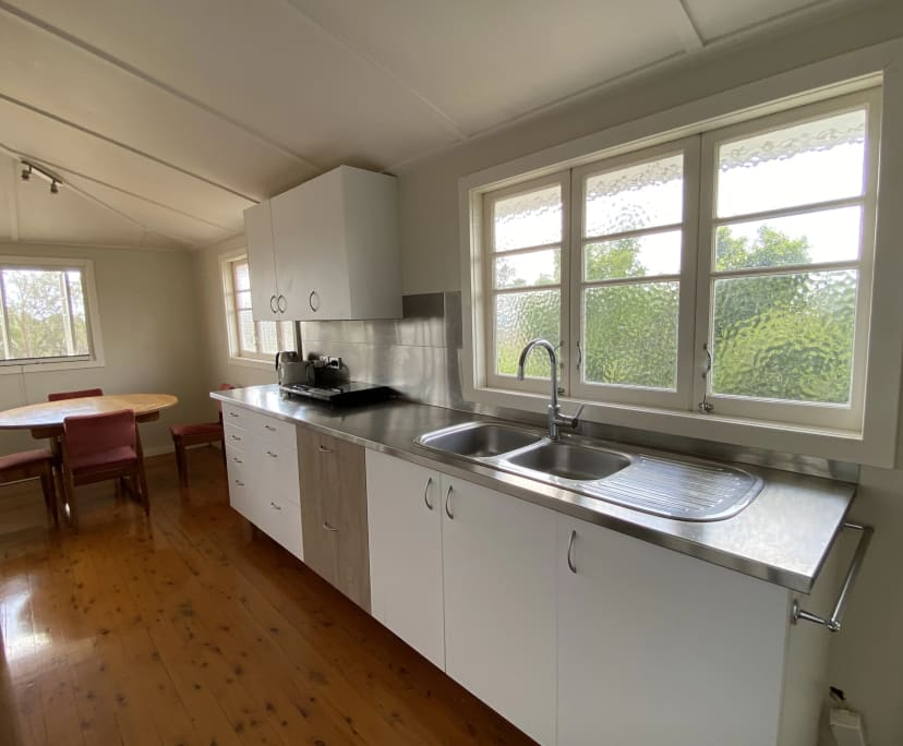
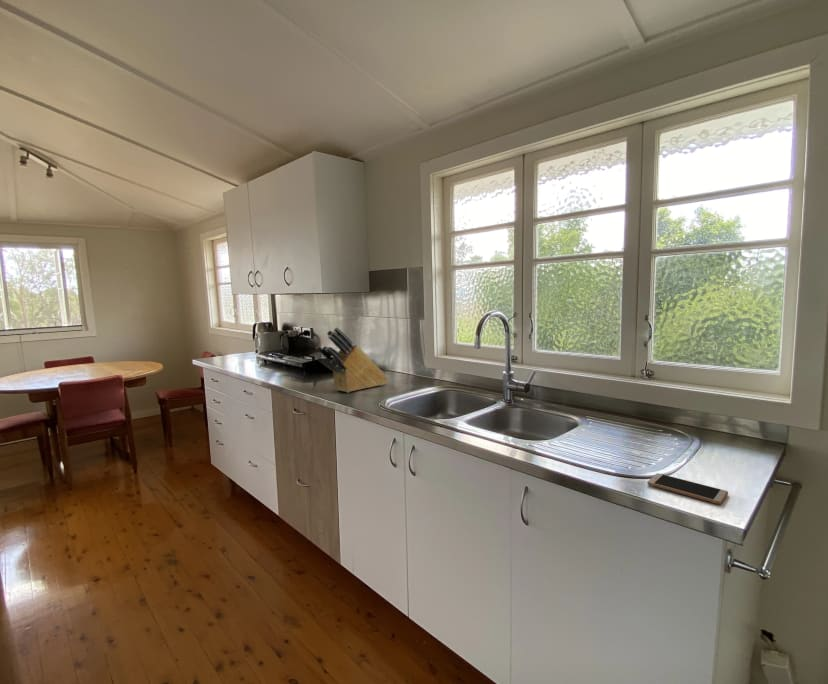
+ smartphone [646,472,729,505]
+ knife block [315,326,390,394]
